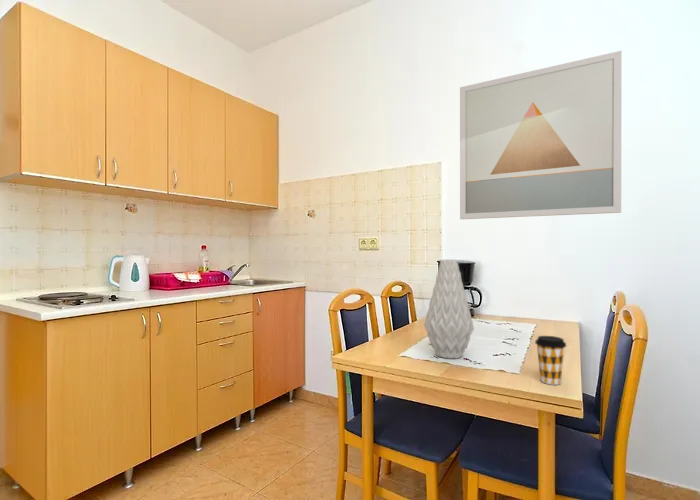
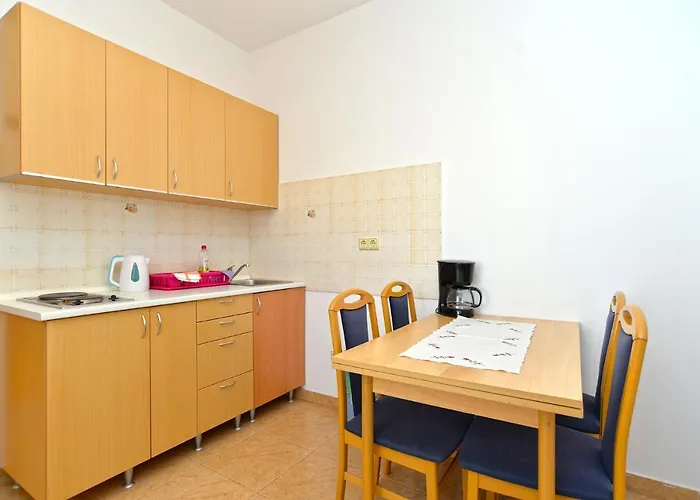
- vase [423,259,475,359]
- coffee cup [534,335,567,386]
- wall art [459,50,622,220]
